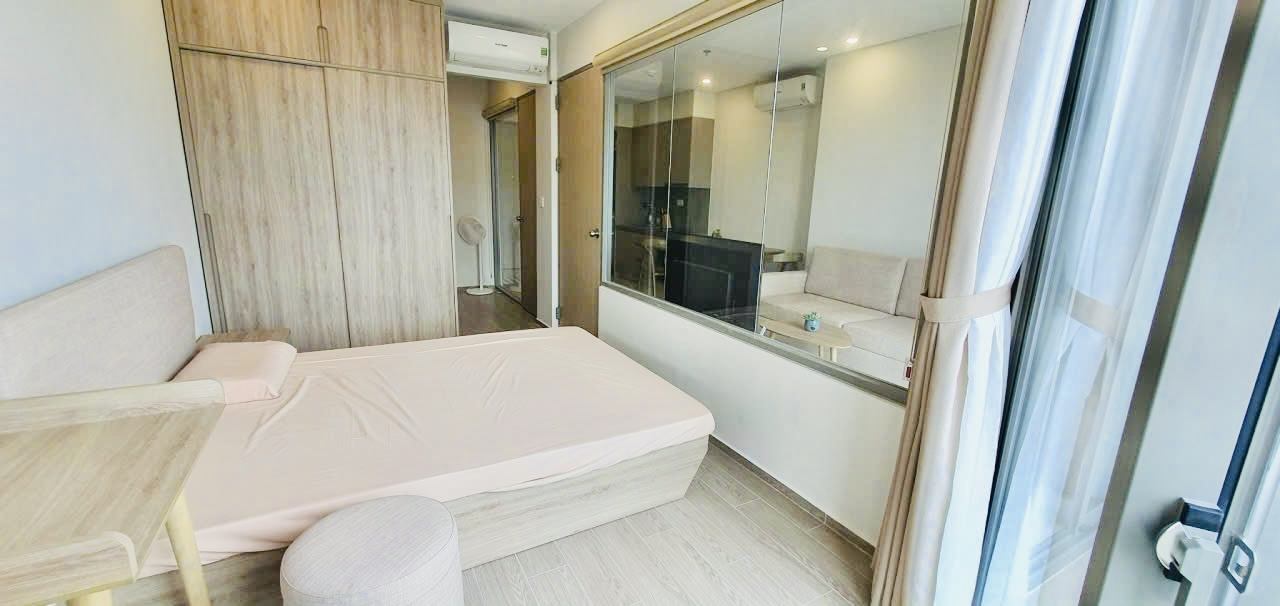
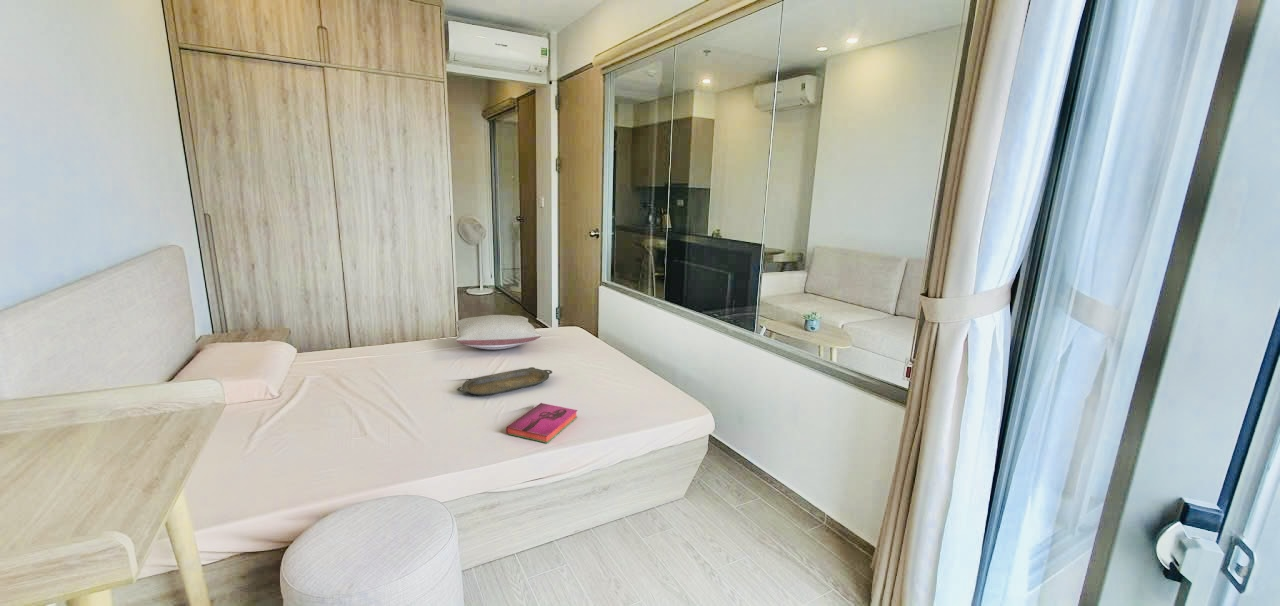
+ serving tray [456,366,553,397]
+ pillow [454,314,542,351]
+ hardback book [505,402,579,444]
